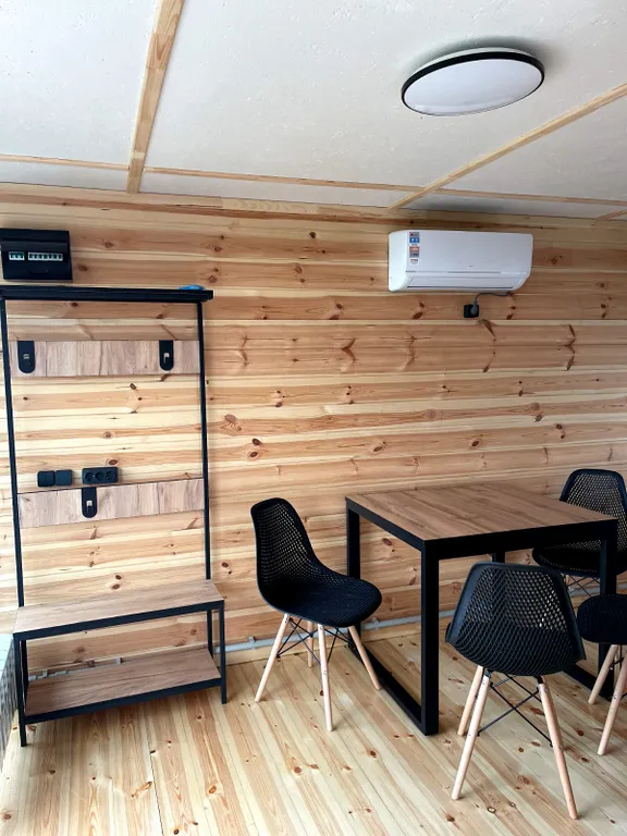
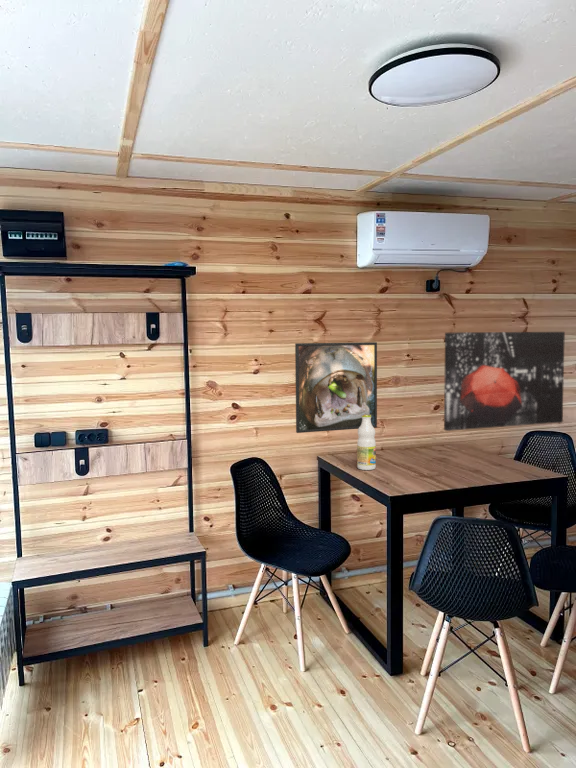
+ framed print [294,341,378,434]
+ wall art [443,331,566,432]
+ bottle [356,414,377,471]
